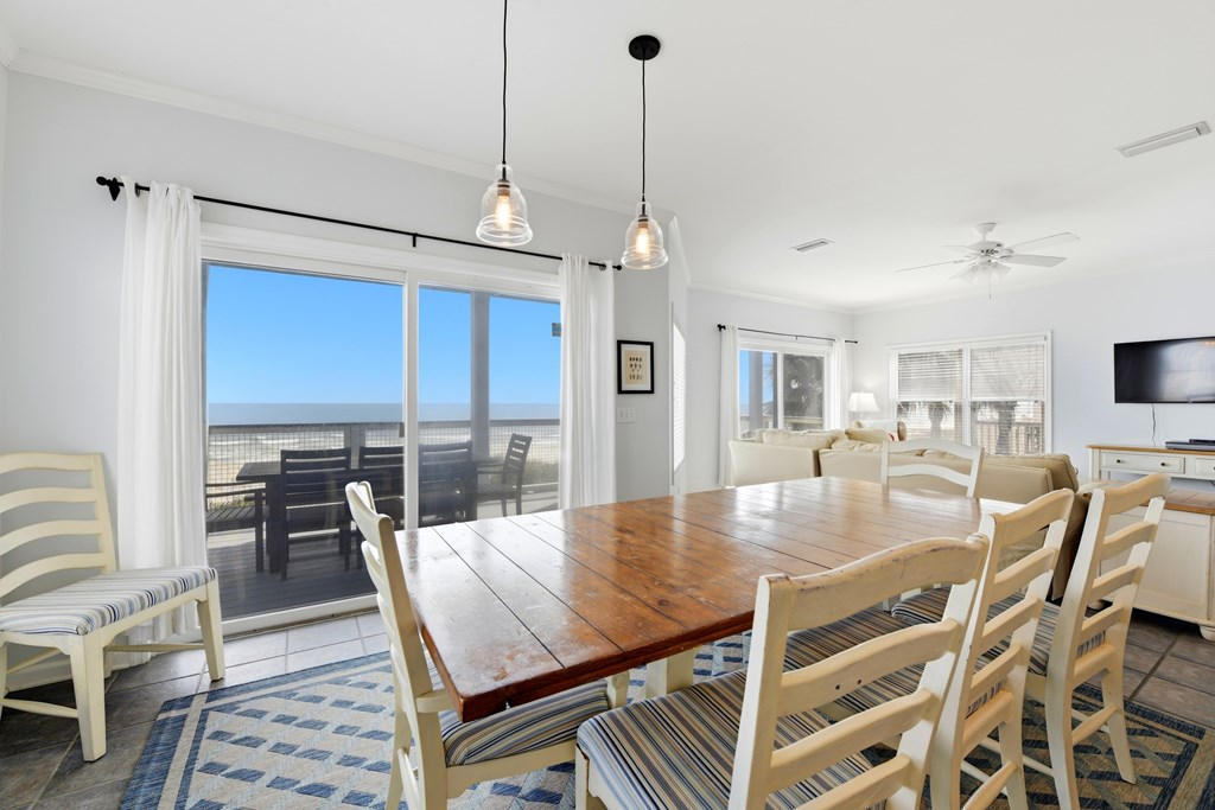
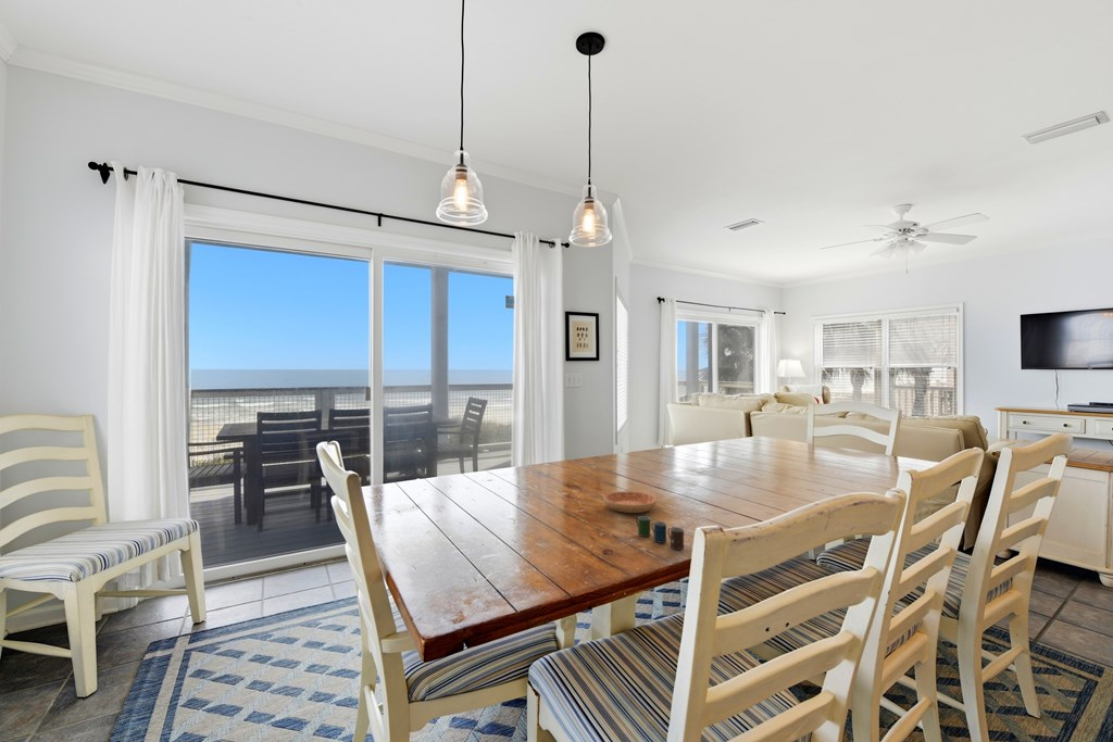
+ cup [635,515,685,551]
+ saucer [602,491,658,514]
